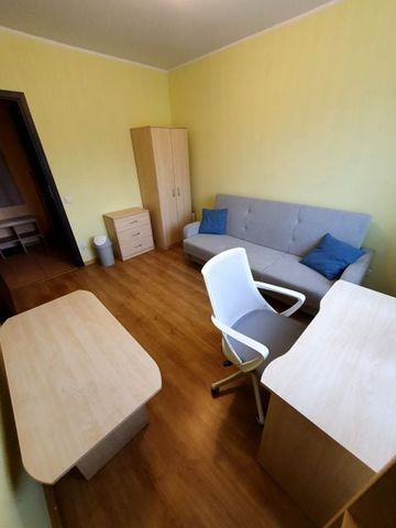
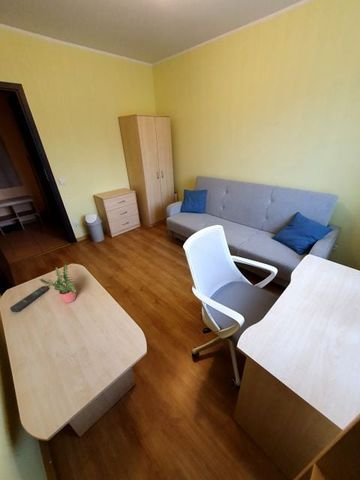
+ potted plant [38,263,77,304]
+ remote control [9,285,50,313]
